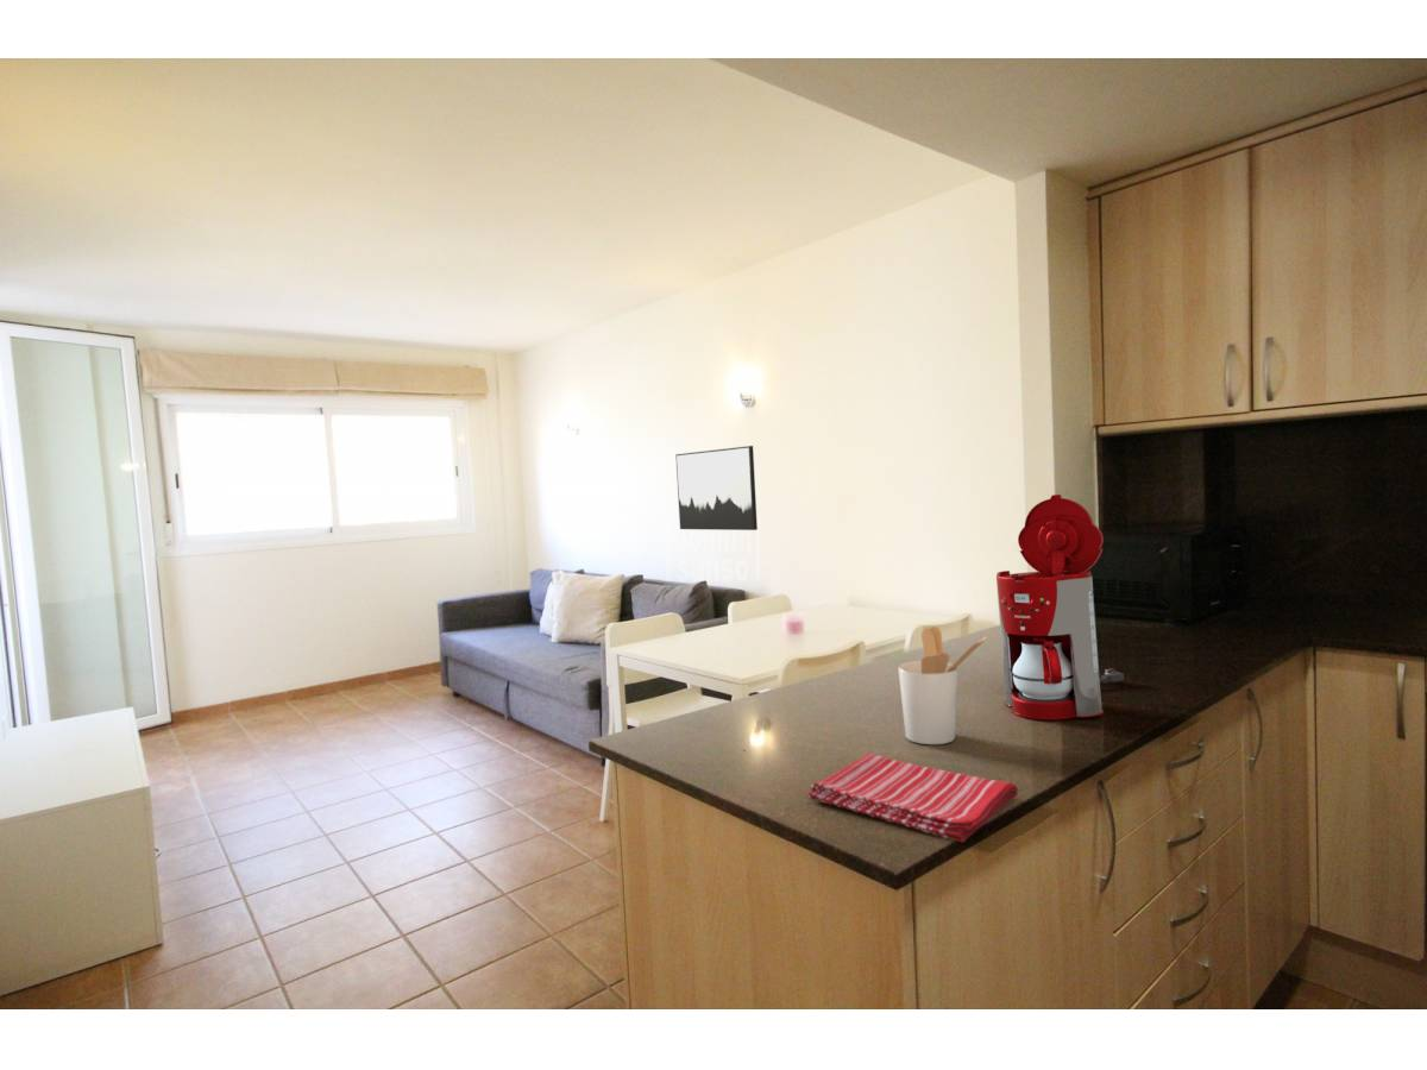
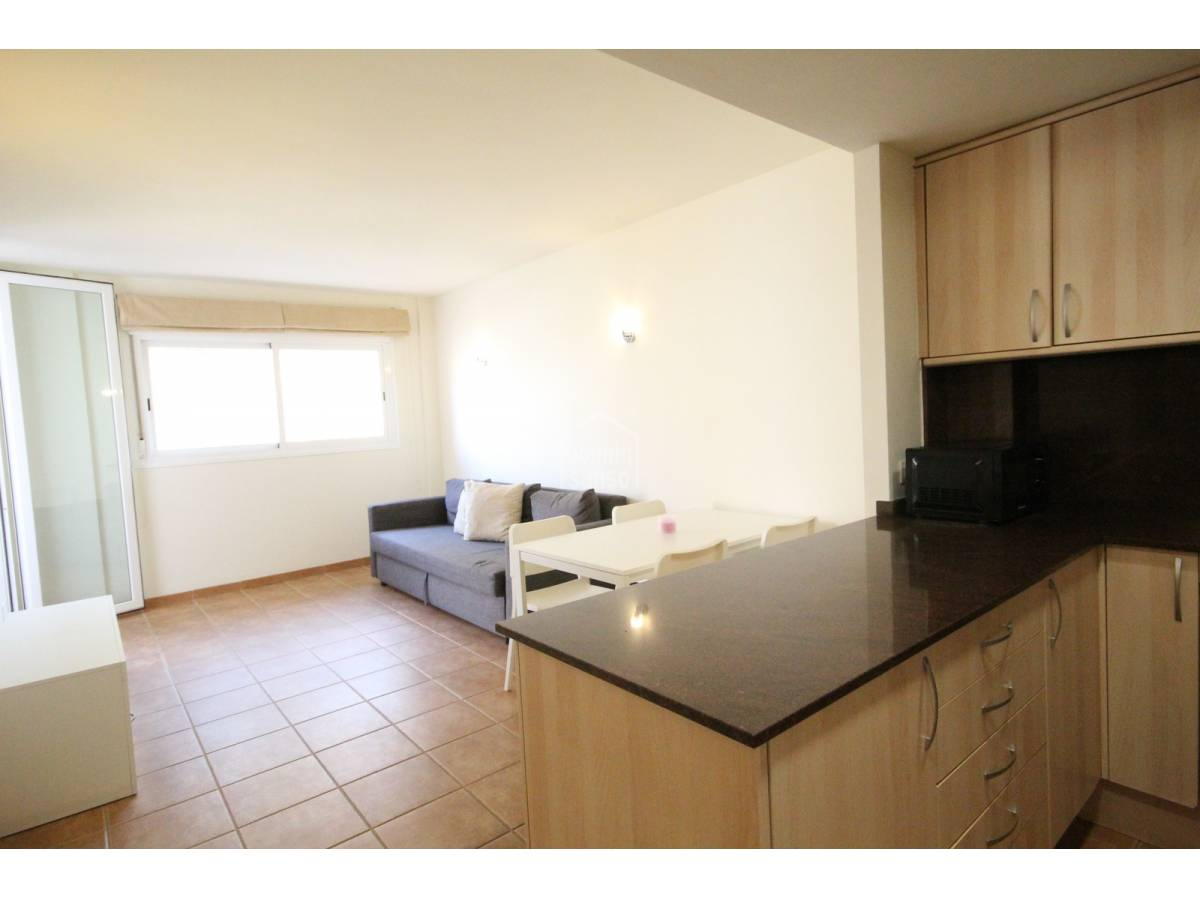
- dish towel [806,753,1019,843]
- utensil holder [897,625,988,745]
- wall art [674,445,759,531]
- coffee maker [995,493,1125,720]
